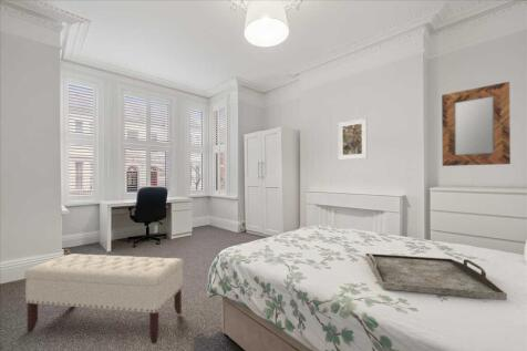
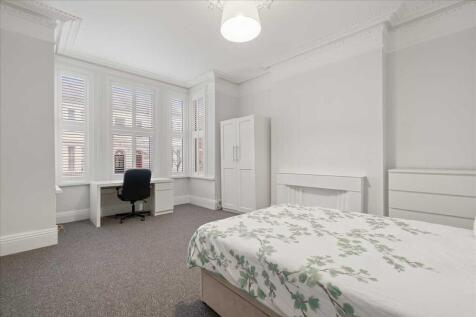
- bench [23,252,185,345]
- serving tray [364,252,508,301]
- home mirror [441,81,512,167]
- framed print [338,117,369,161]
